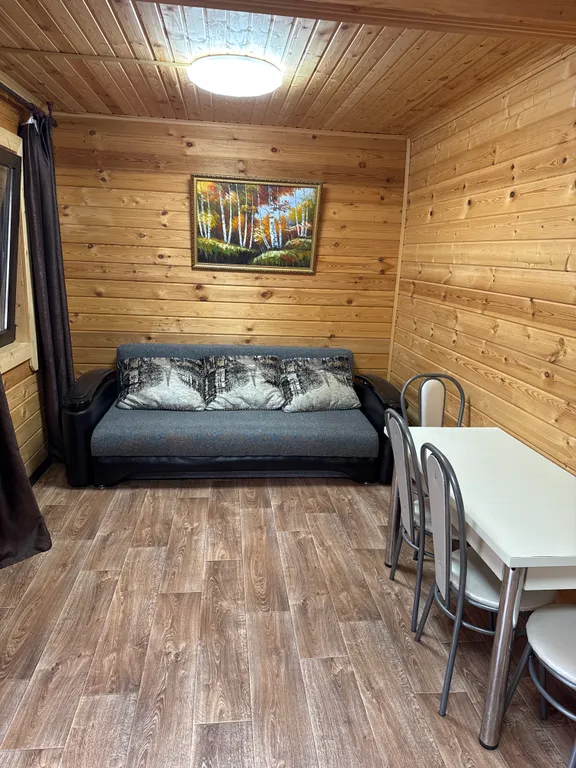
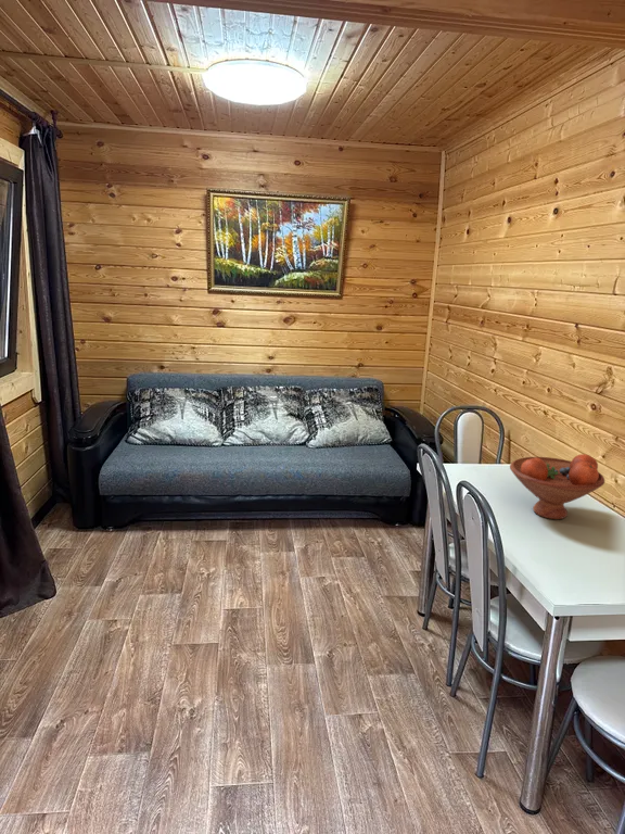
+ fruit bowl [509,453,605,520]
